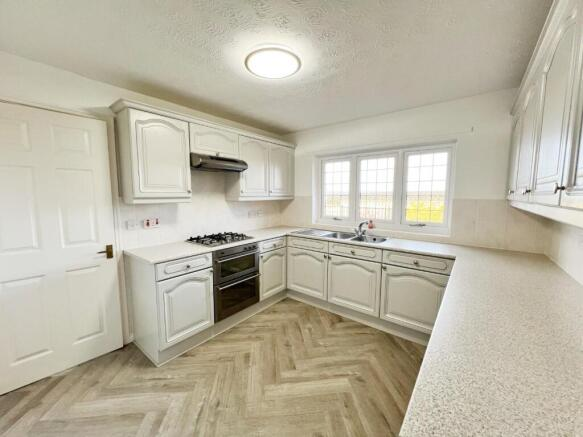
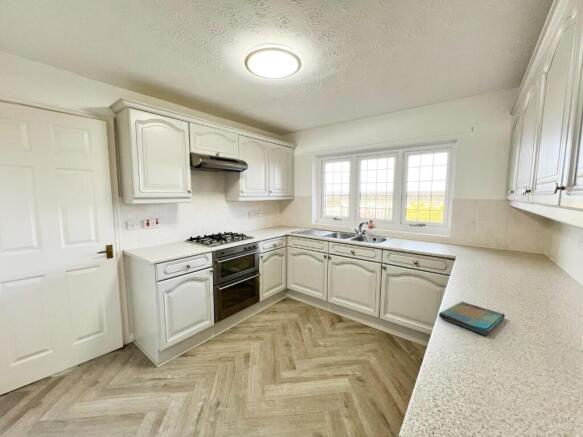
+ dish towel [438,301,506,336]
